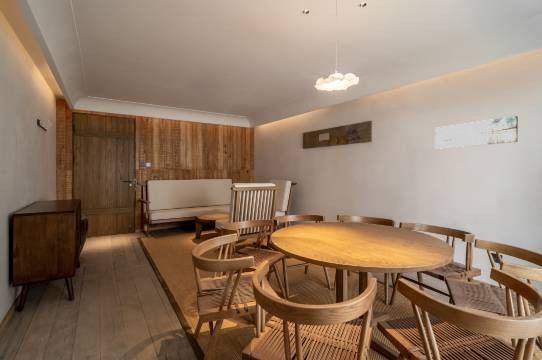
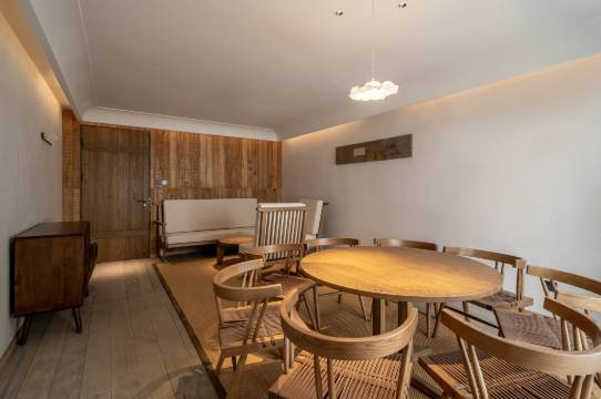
- wall art [434,115,519,150]
